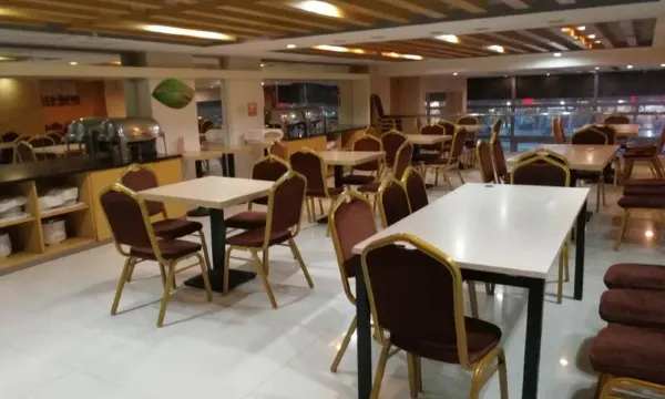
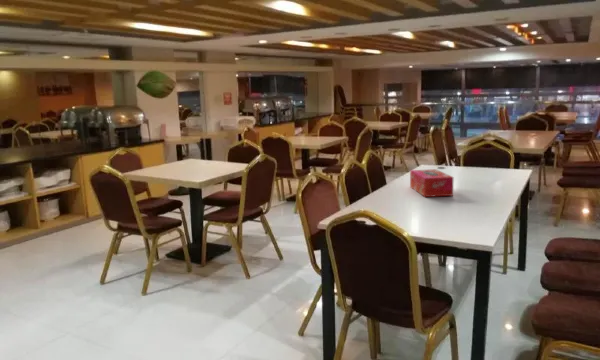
+ tissue box [409,168,454,198]
